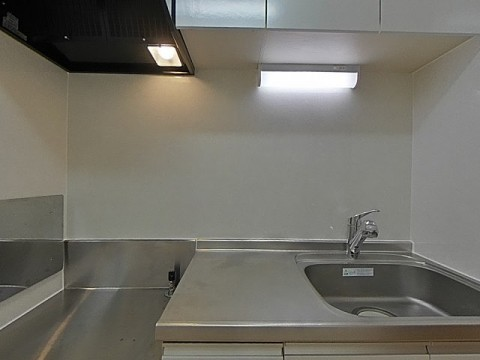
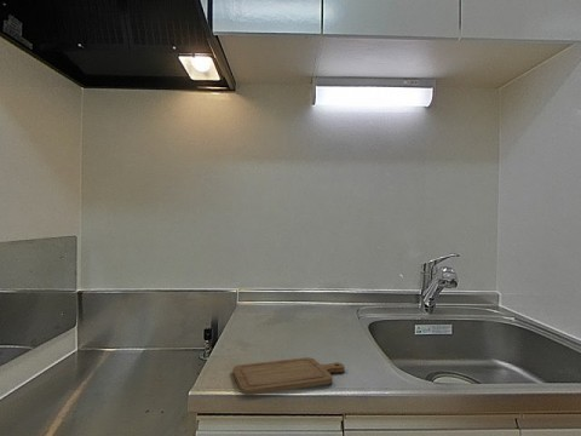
+ chopping board [231,356,346,396]
